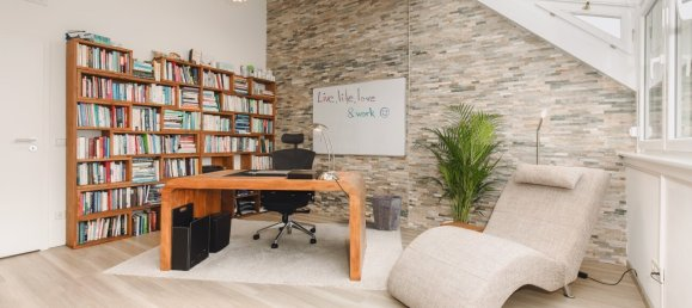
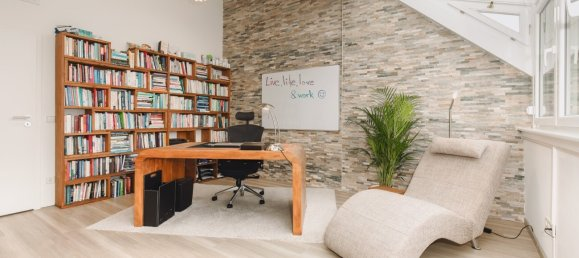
- waste bin [369,193,404,232]
